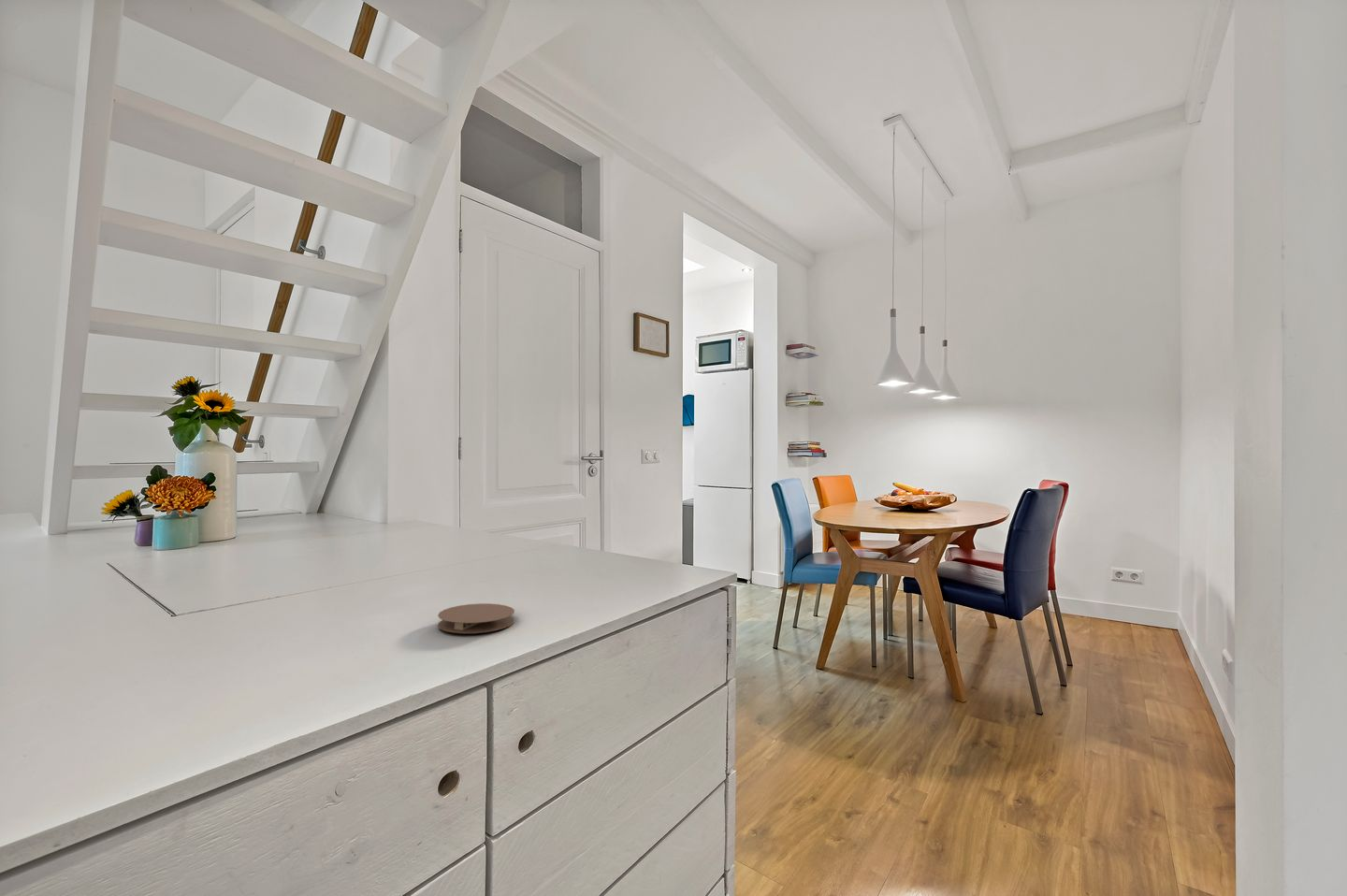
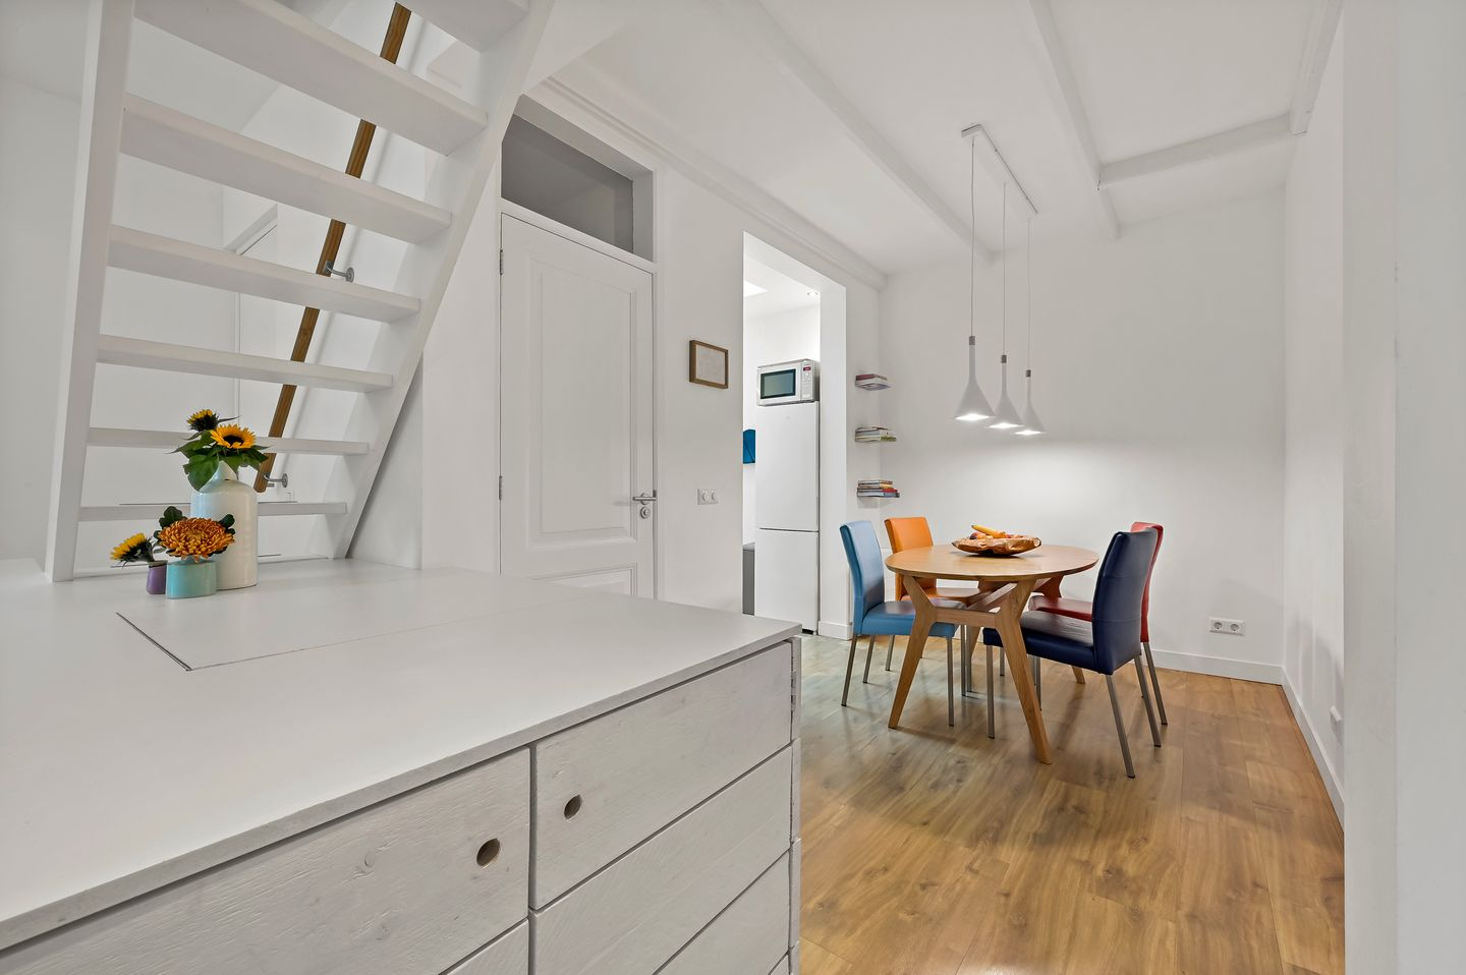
- coaster [437,602,515,634]
